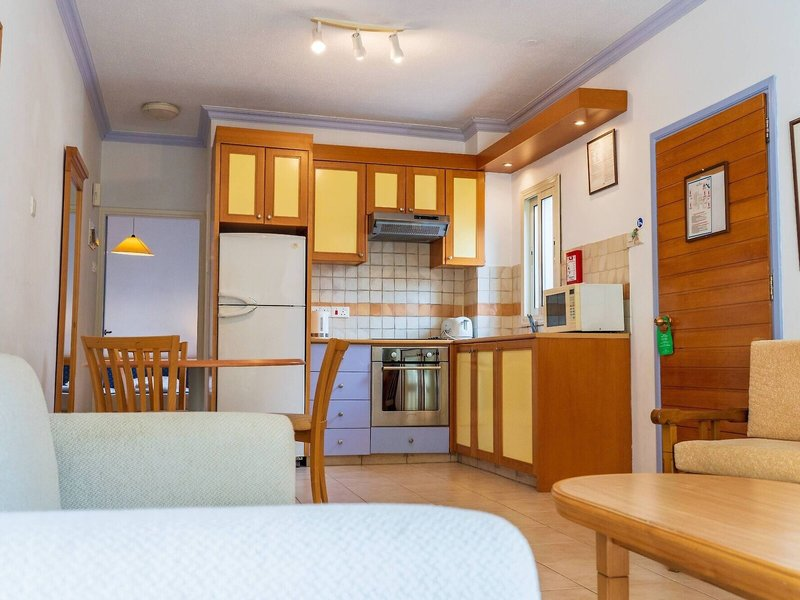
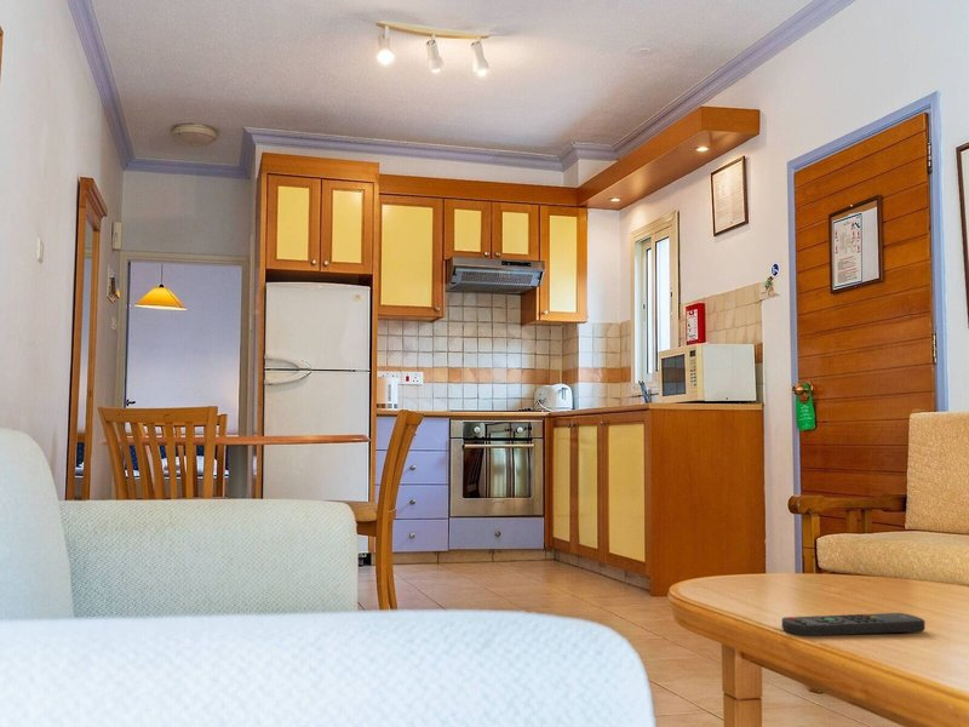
+ remote control [781,612,927,637]
